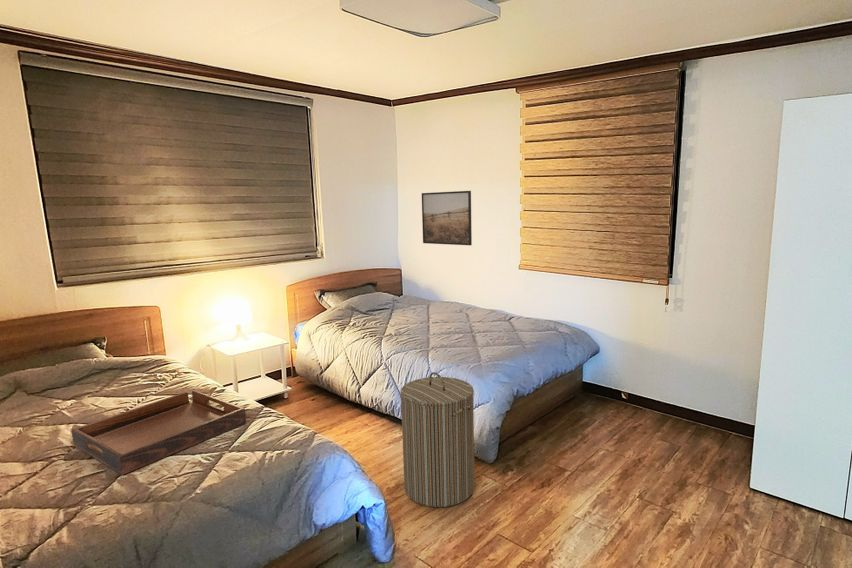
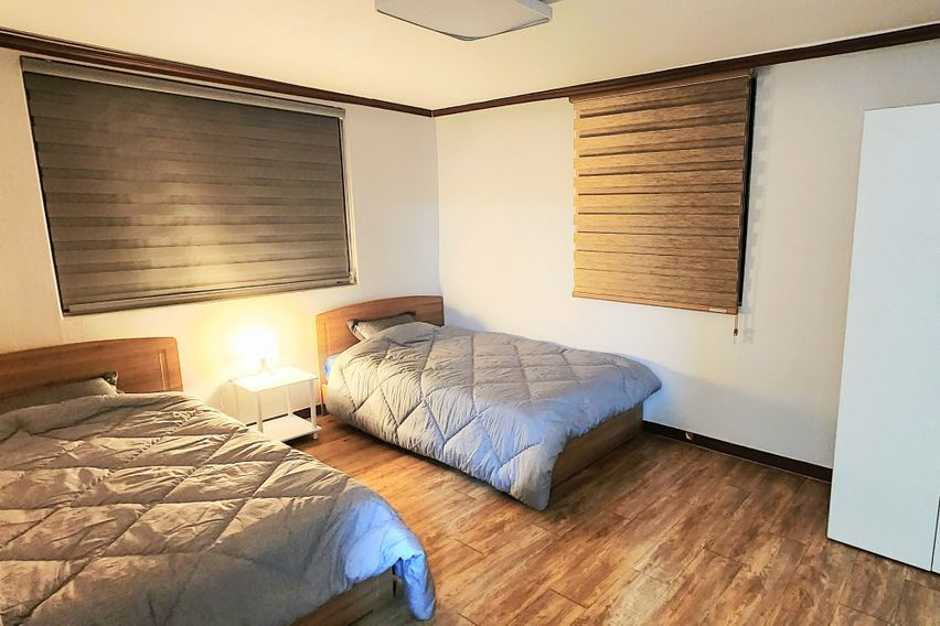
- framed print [421,190,473,246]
- serving tray [71,390,247,476]
- laundry hamper [399,371,476,508]
